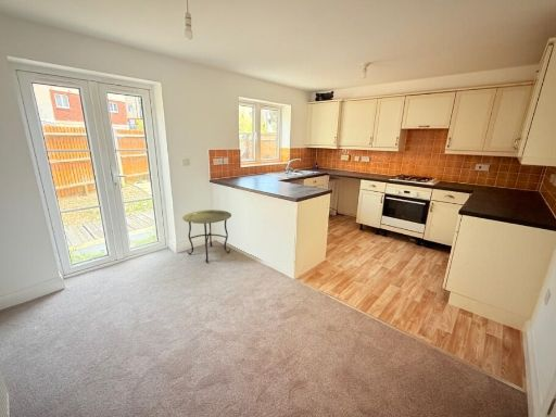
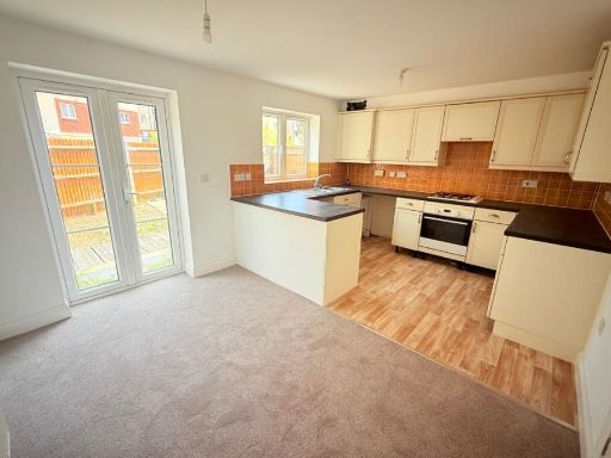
- side table [181,208,232,264]
